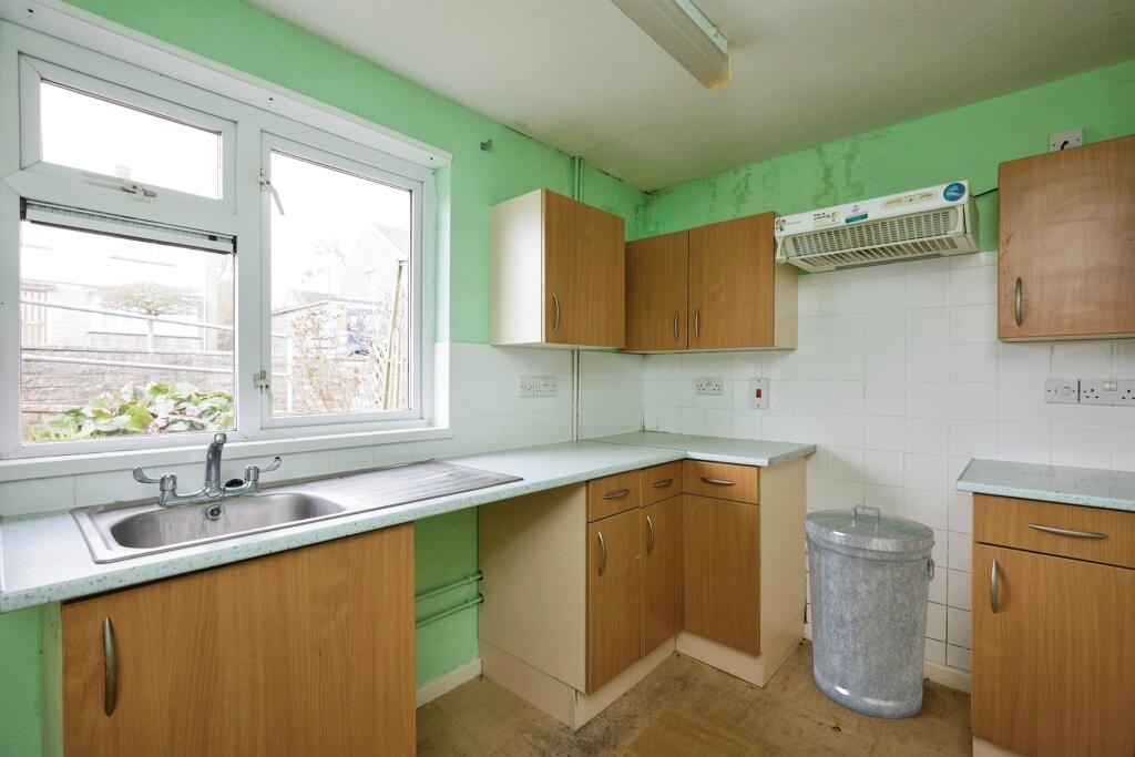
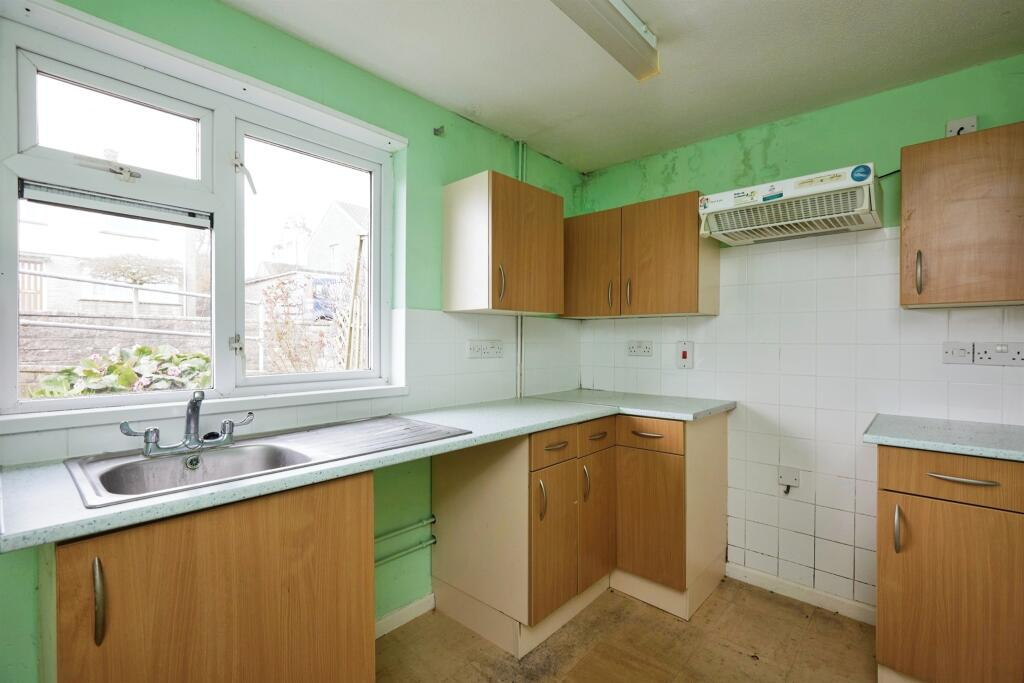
- trash can [802,503,937,719]
